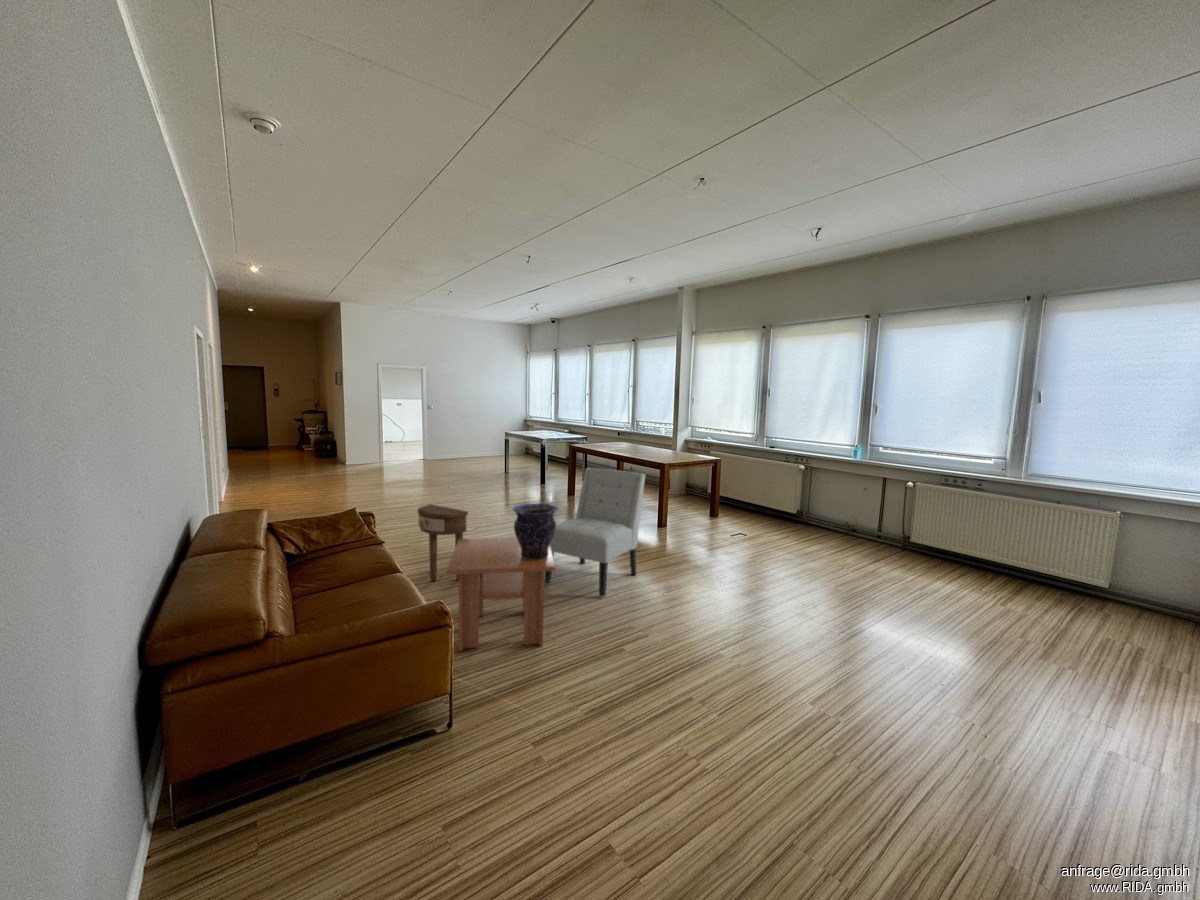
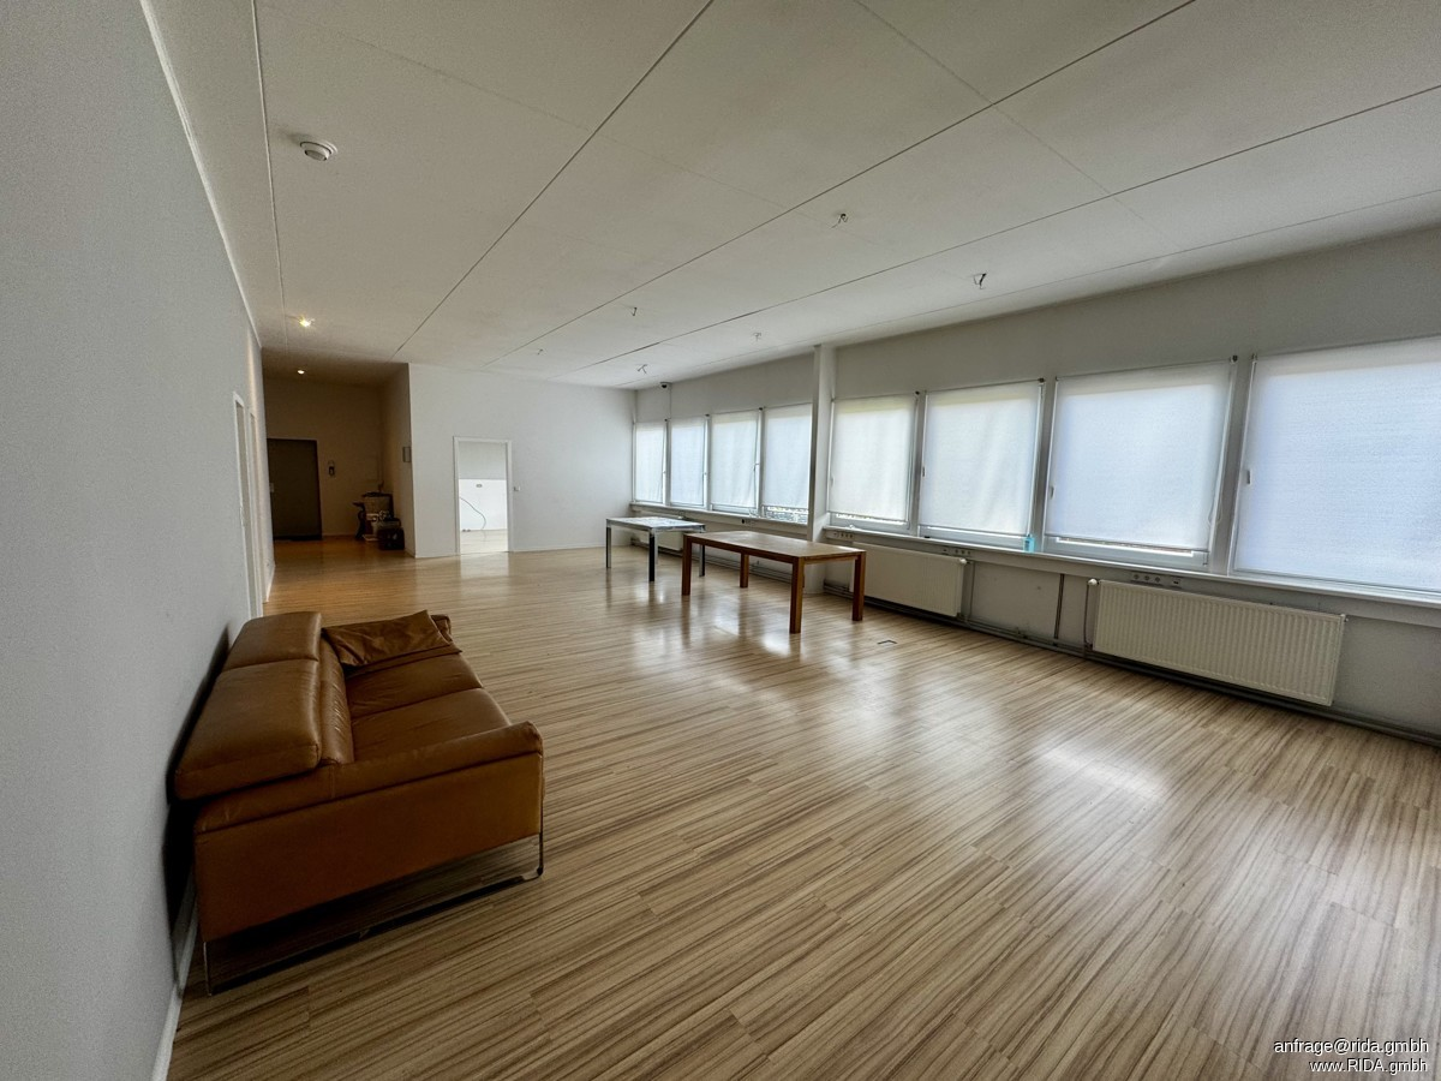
- vase [512,503,559,560]
- coffee table [445,537,556,652]
- chair [544,467,647,598]
- side table [417,503,469,582]
